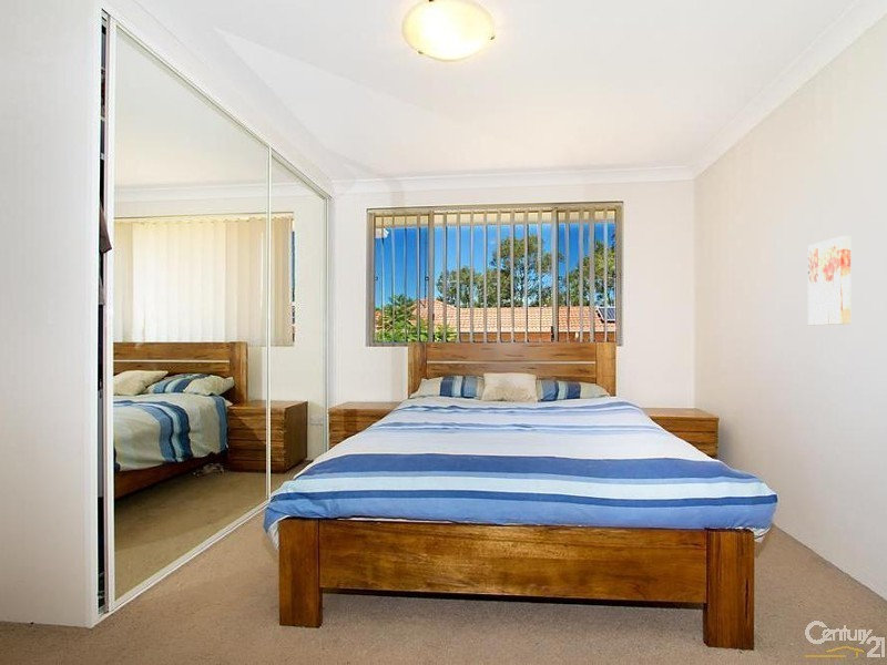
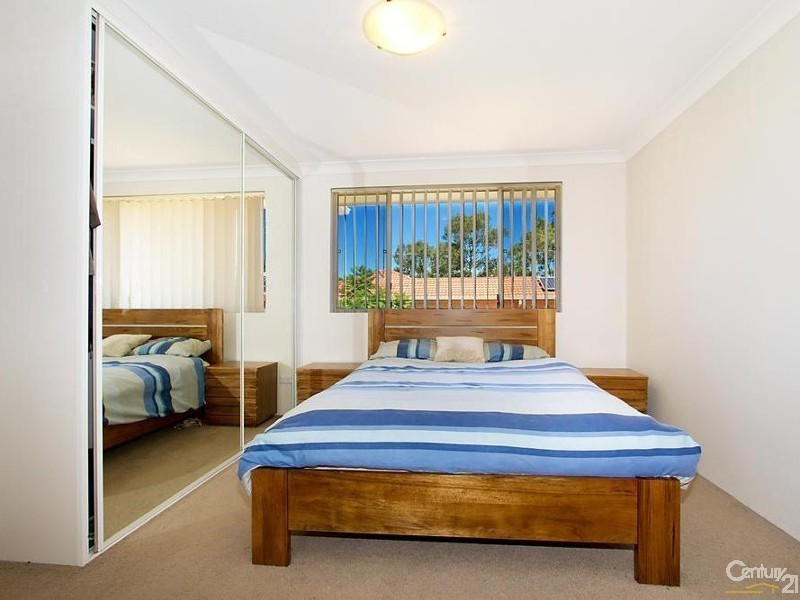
- wall art [807,235,852,326]
